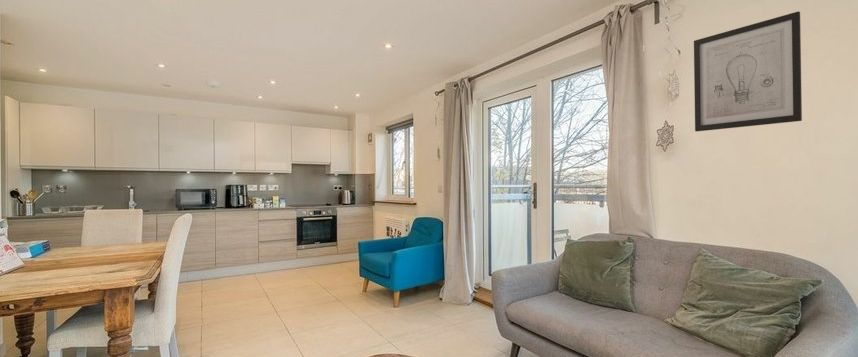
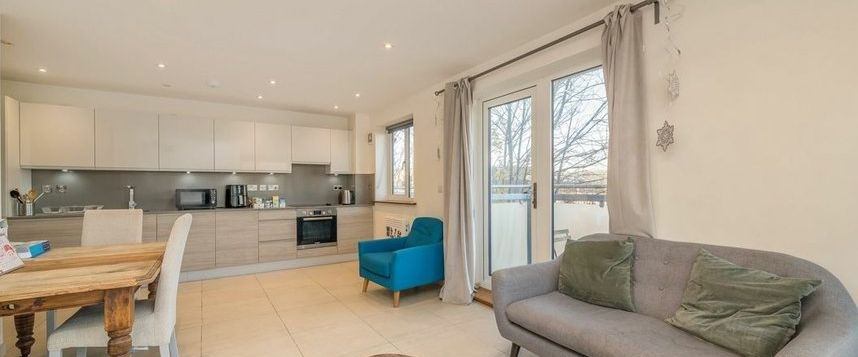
- wall art [693,10,803,132]
